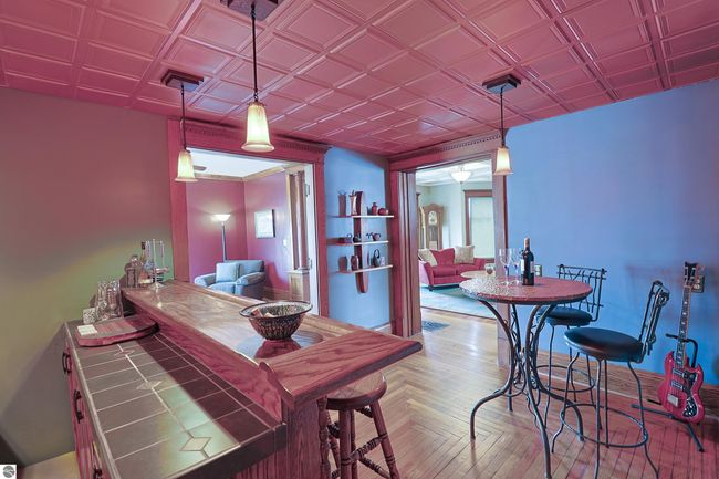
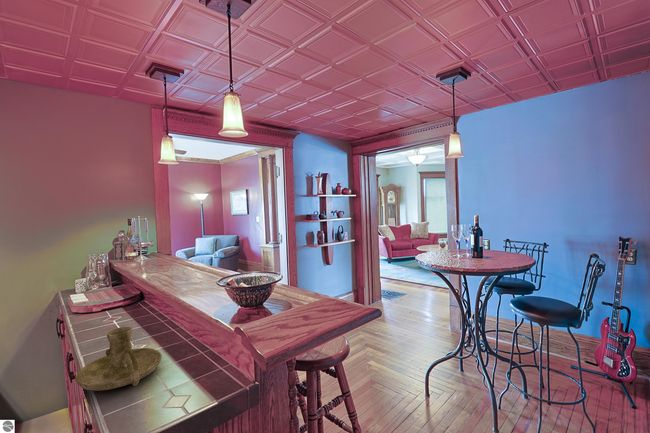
+ candle holder [75,326,163,392]
